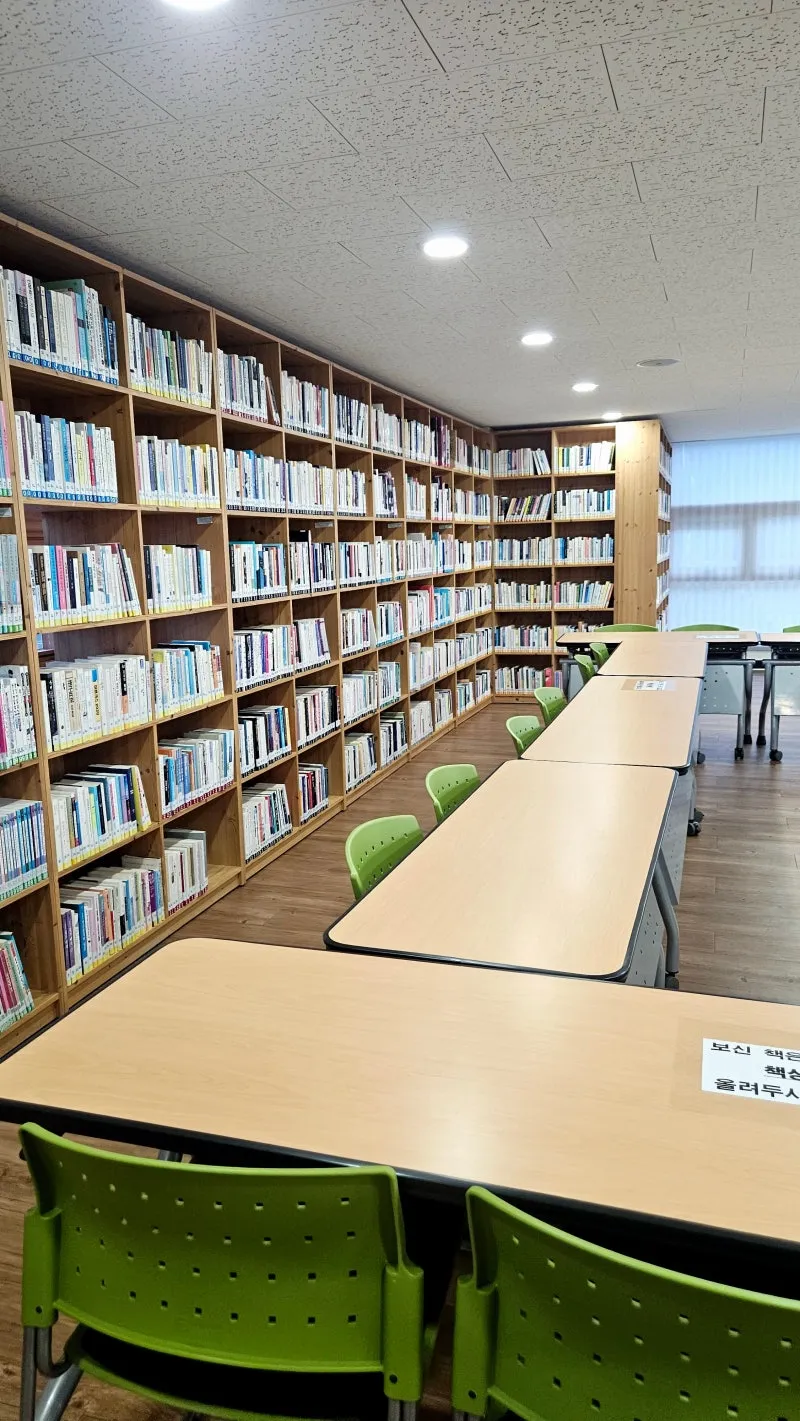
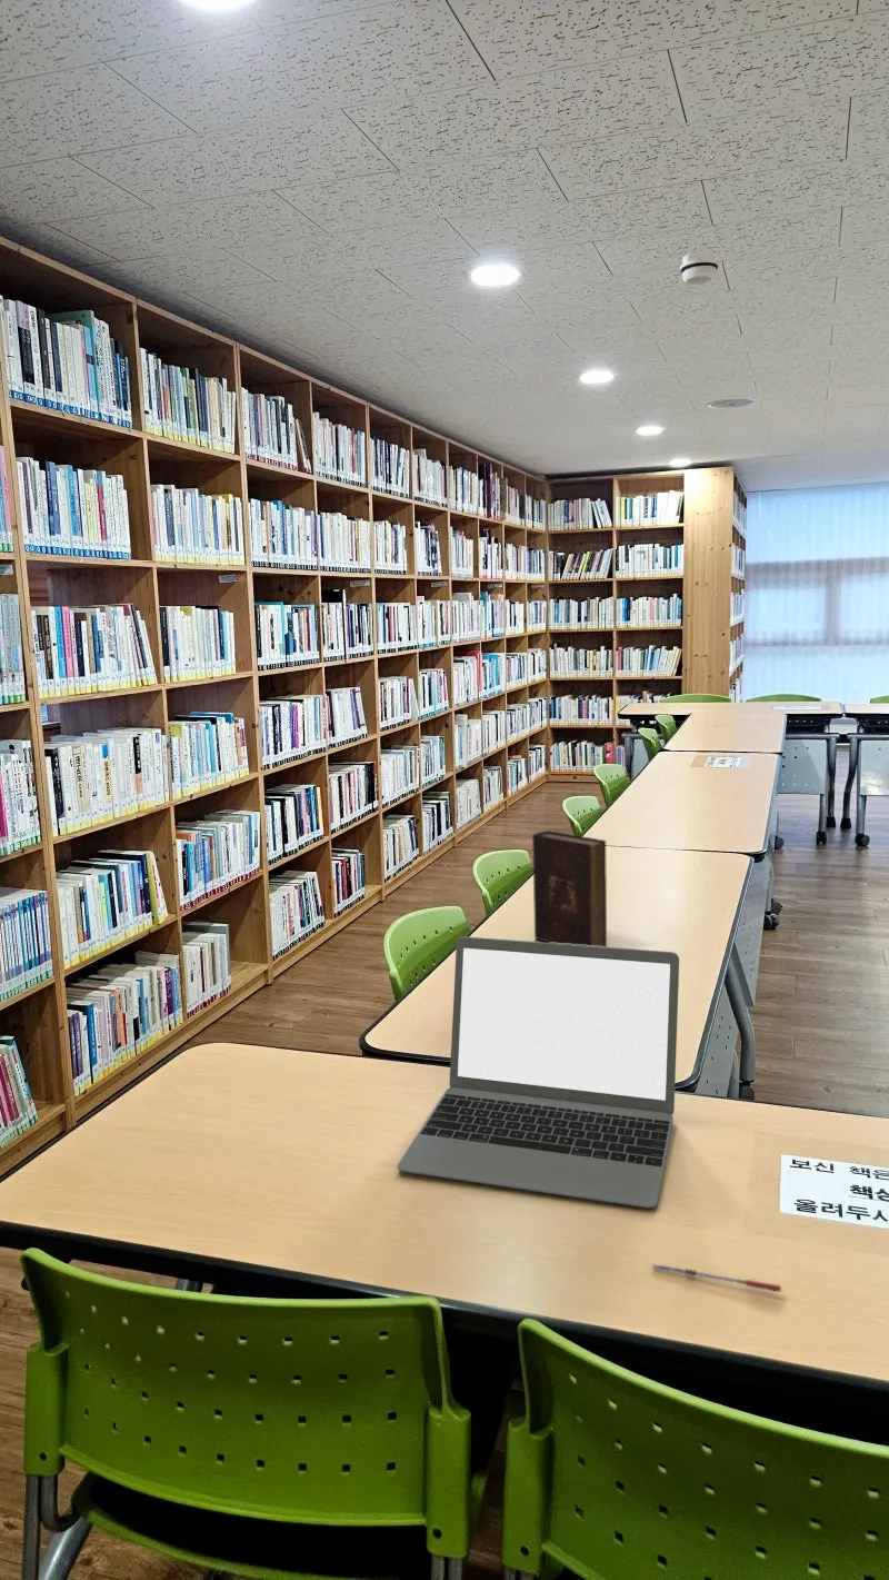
+ laptop [397,935,680,1210]
+ pen [651,1263,782,1293]
+ bible [531,829,608,947]
+ smoke detector [679,250,720,286]
